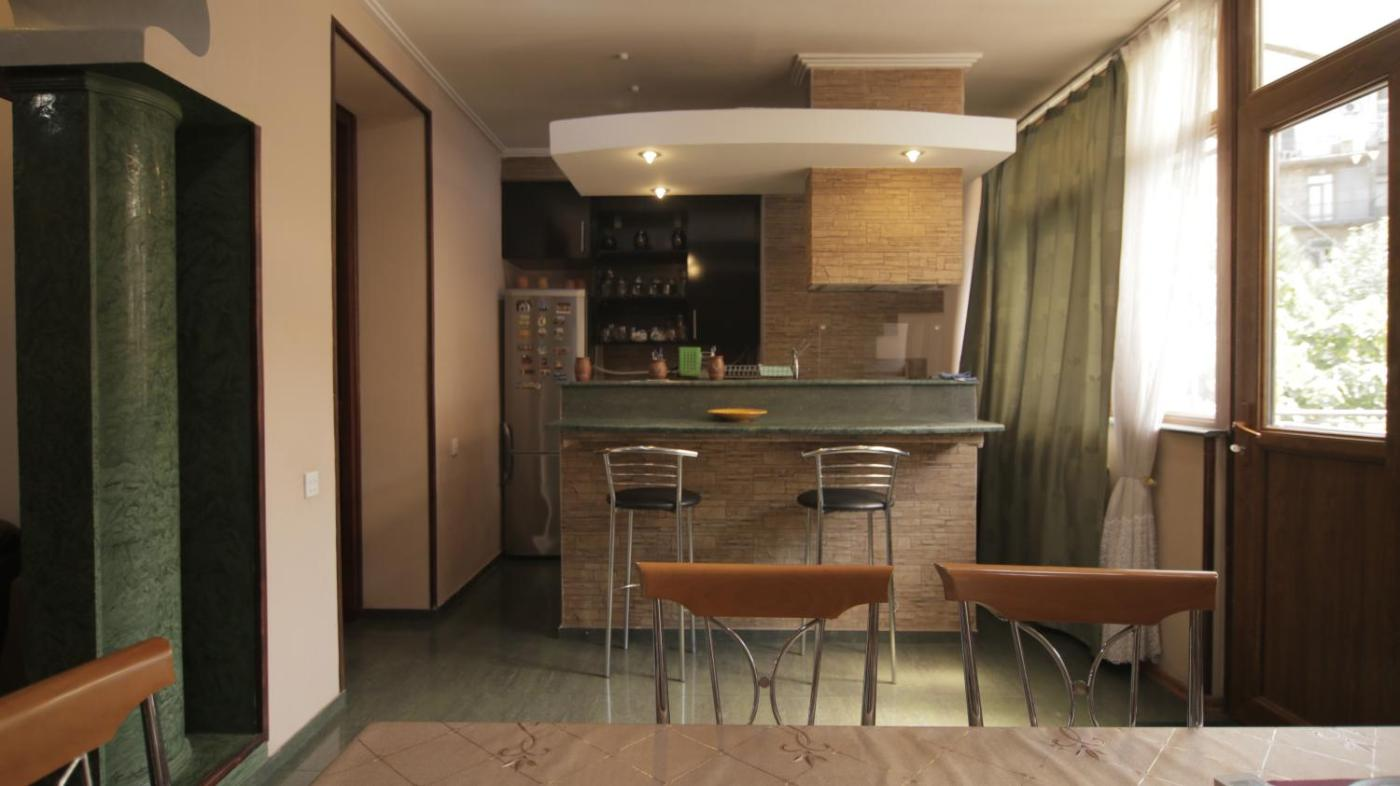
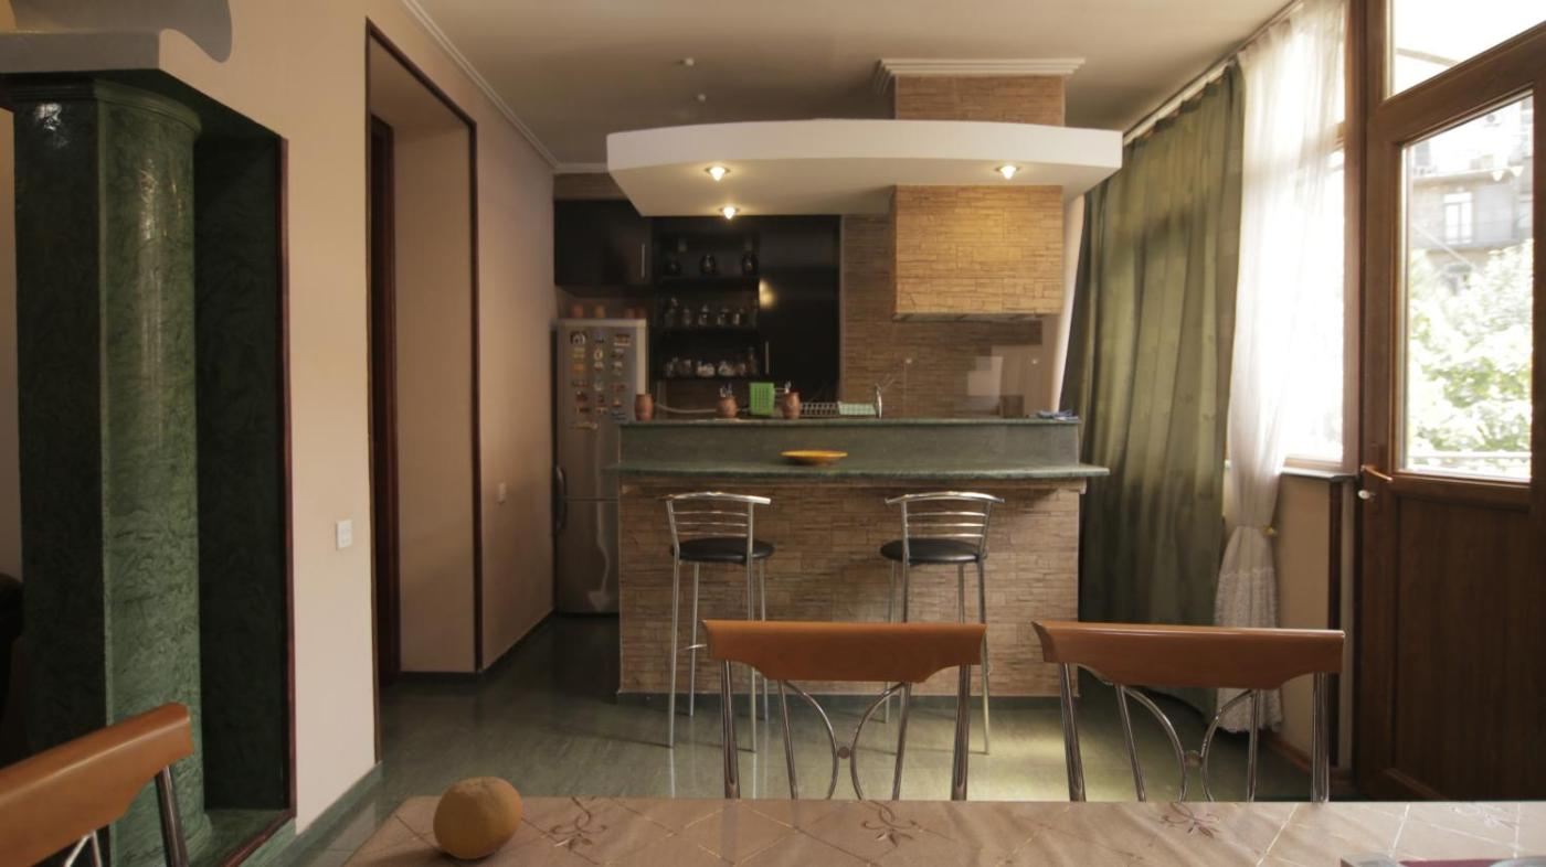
+ fruit [432,775,523,860]
